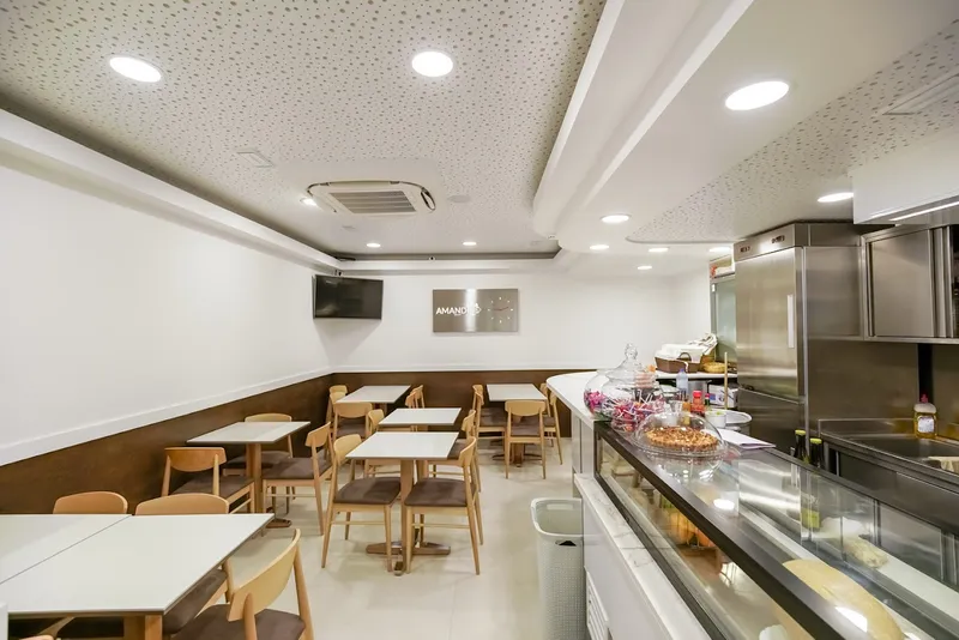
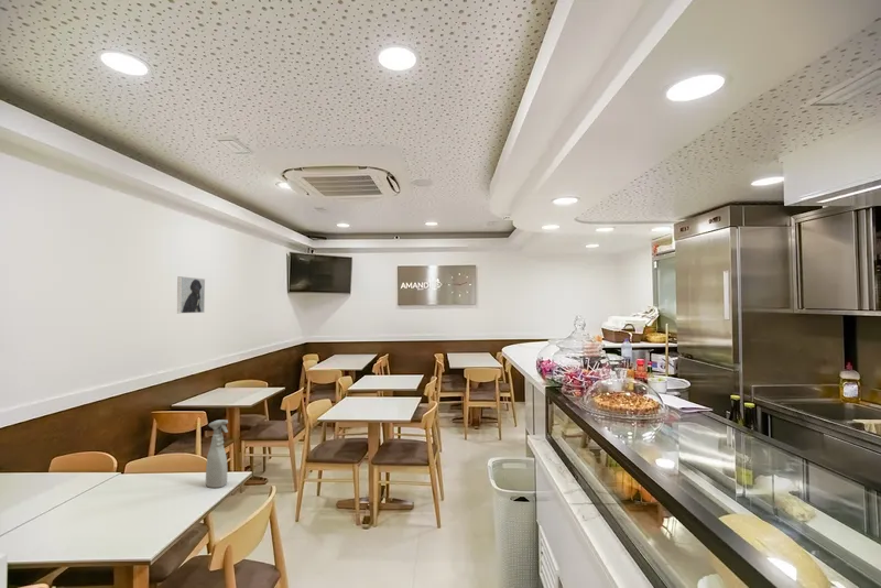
+ spray bottle [205,420,229,489]
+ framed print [176,275,206,315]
